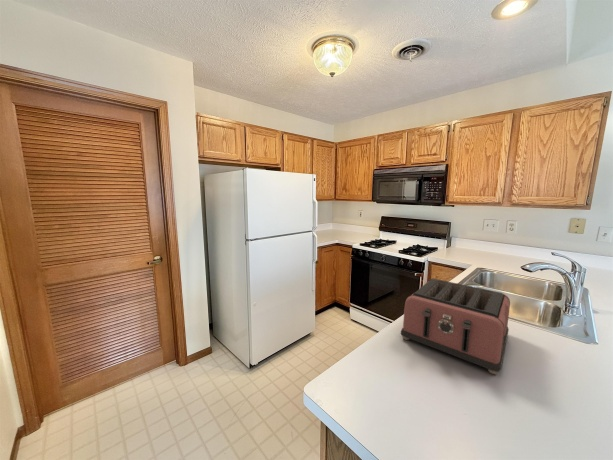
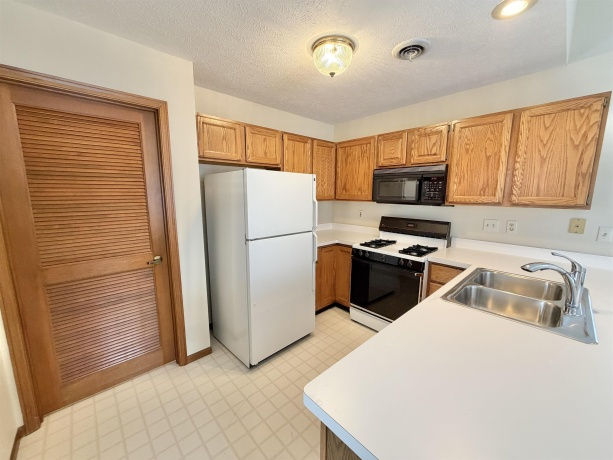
- toaster [400,278,511,376]
